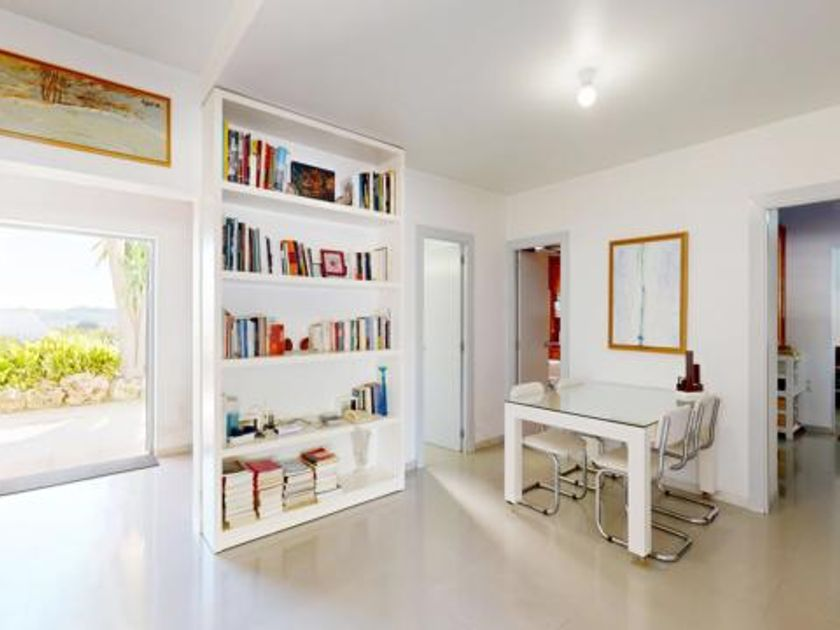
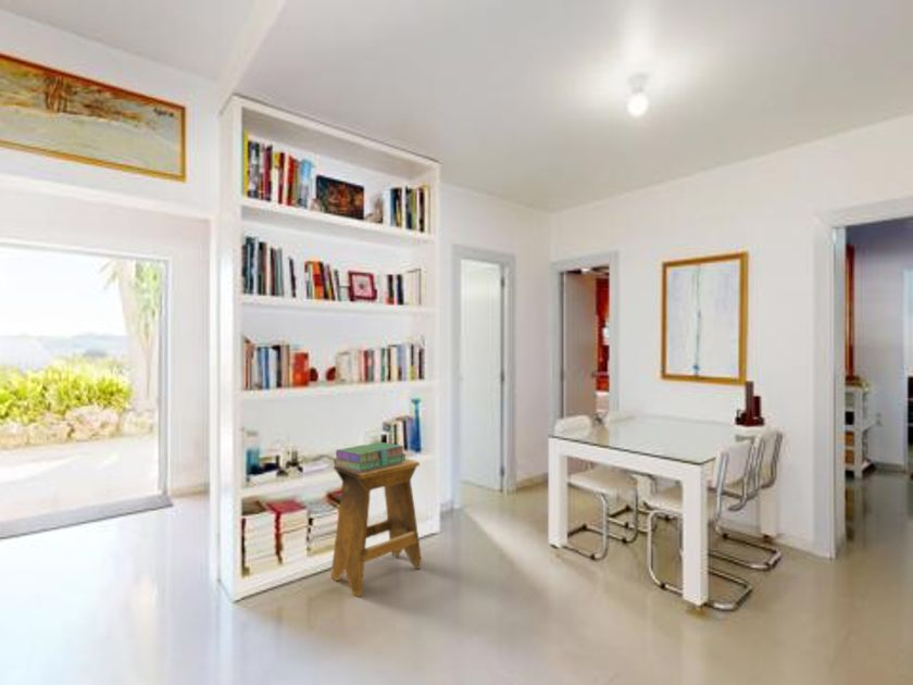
+ stool [330,457,422,598]
+ stack of books [333,441,407,471]
